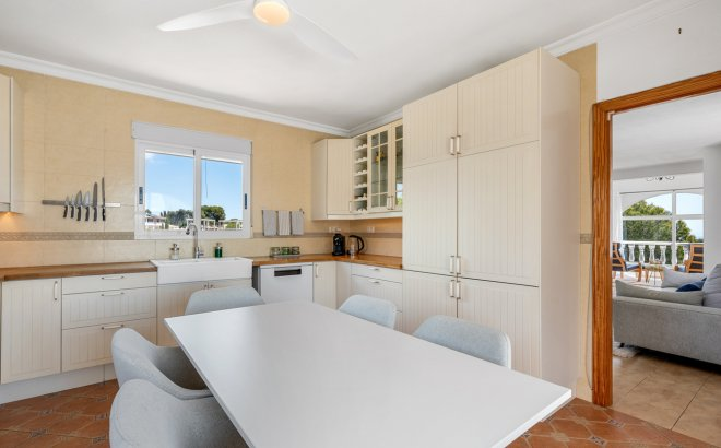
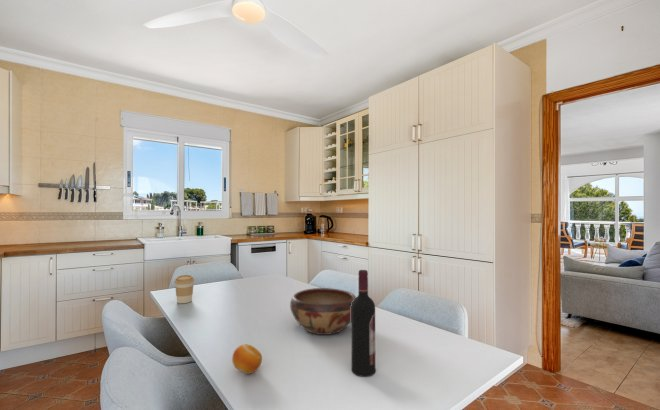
+ fruit [231,343,263,375]
+ wine bottle [350,269,376,378]
+ decorative bowl [289,287,357,336]
+ coffee cup [174,274,195,304]
